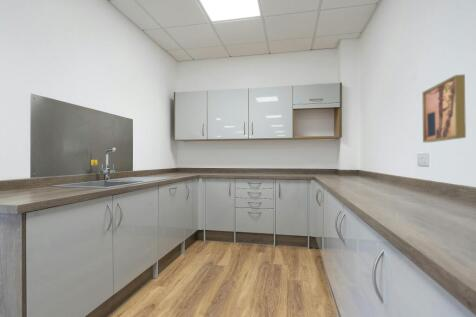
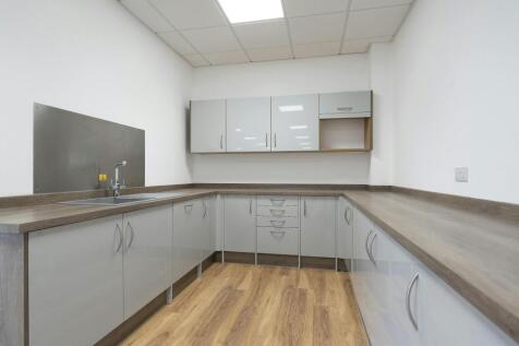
- wall art [421,73,467,144]
